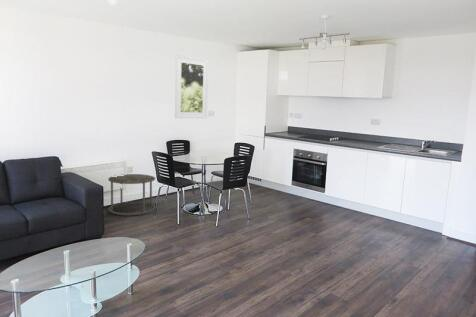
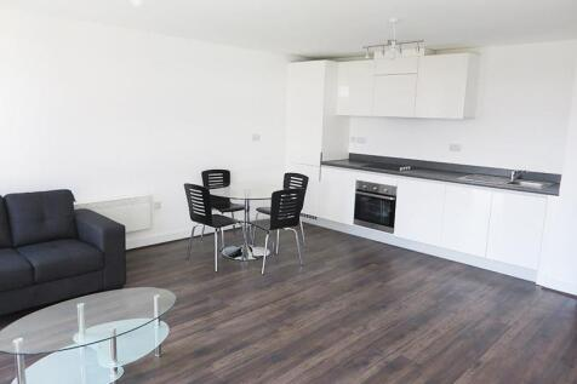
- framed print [174,55,209,119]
- side table [107,173,156,216]
